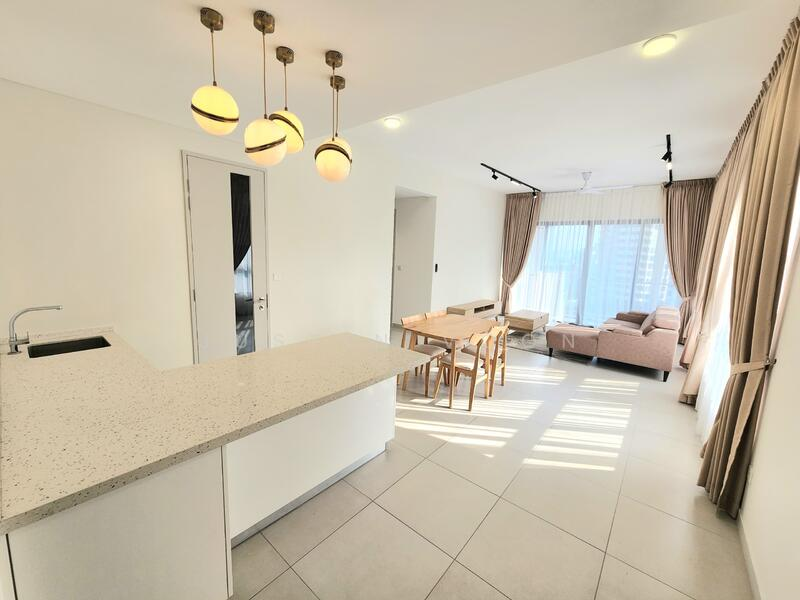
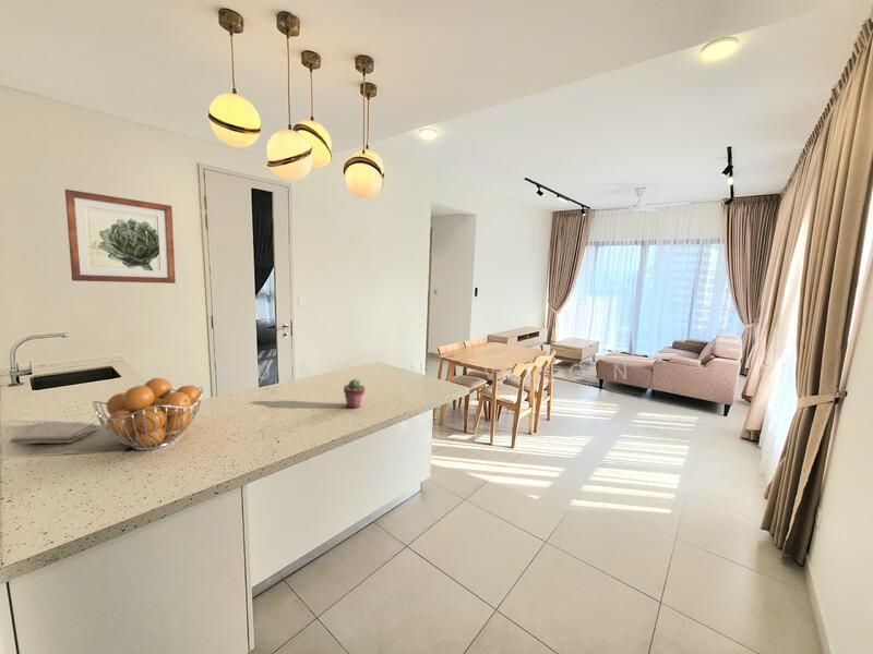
+ washcloth [10,421,99,445]
+ wall art [64,189,177,284]
+ fruit basket [92,377,204,451]
+ potted succulent [343,378,366,409]
